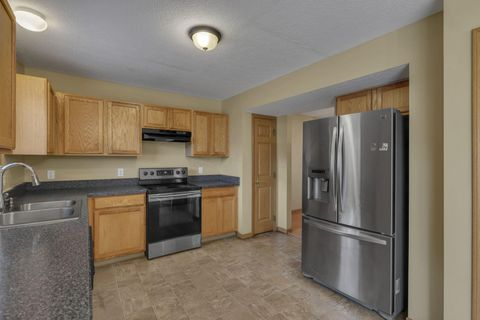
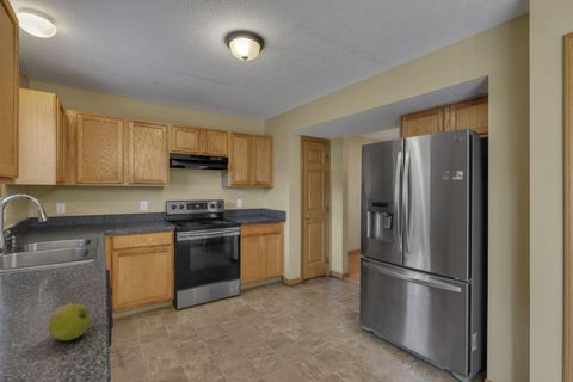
+ fruit [48,302,92,341]
